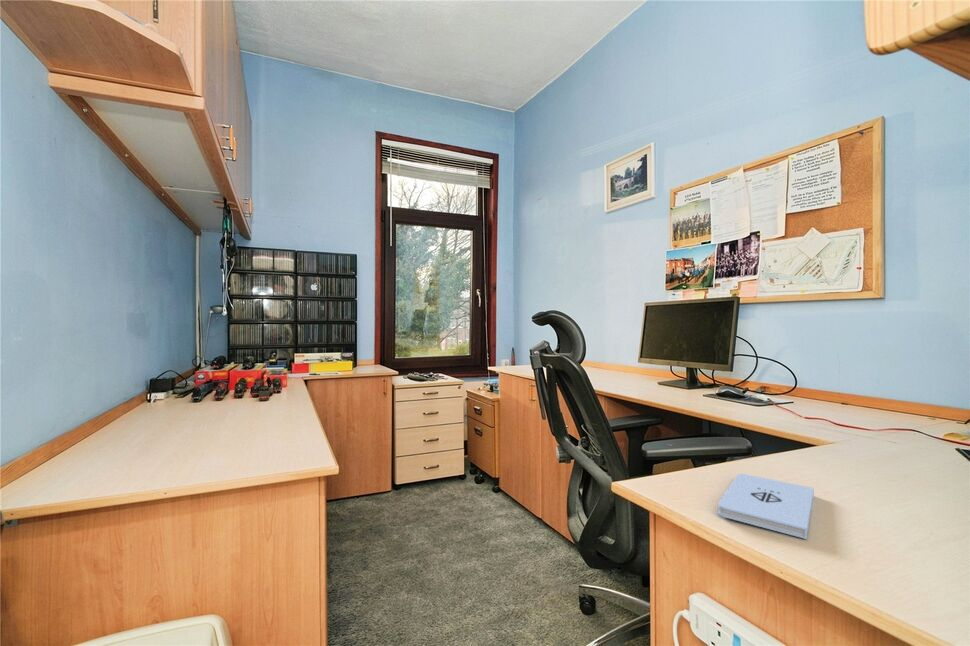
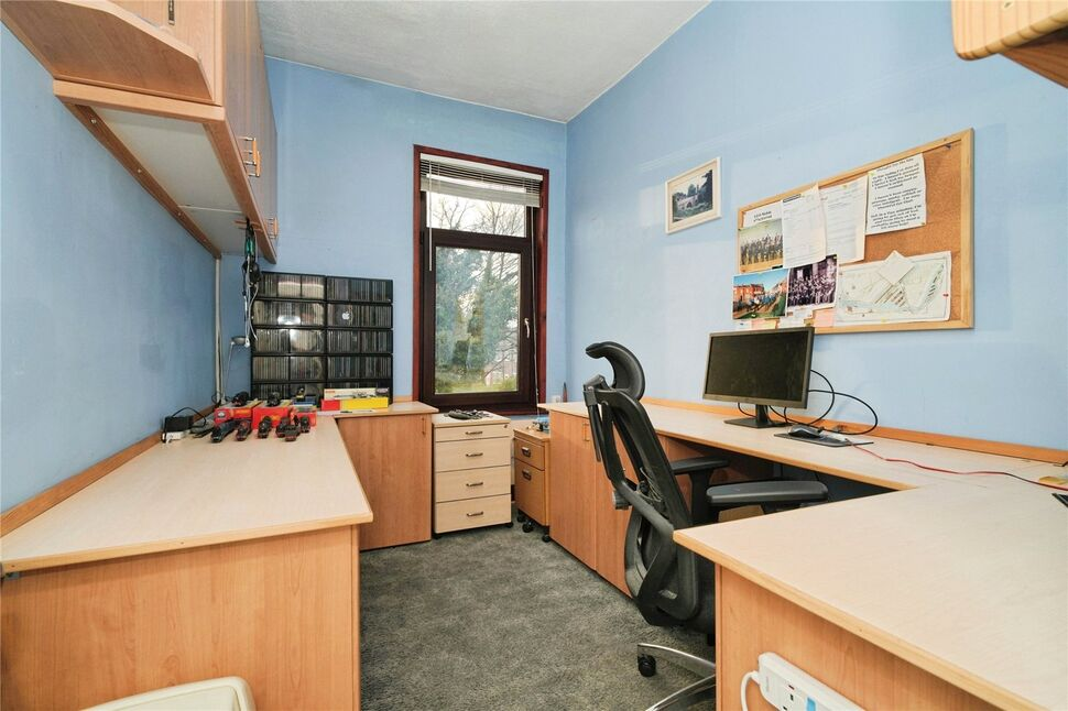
- notepad [717,473,815,540]
